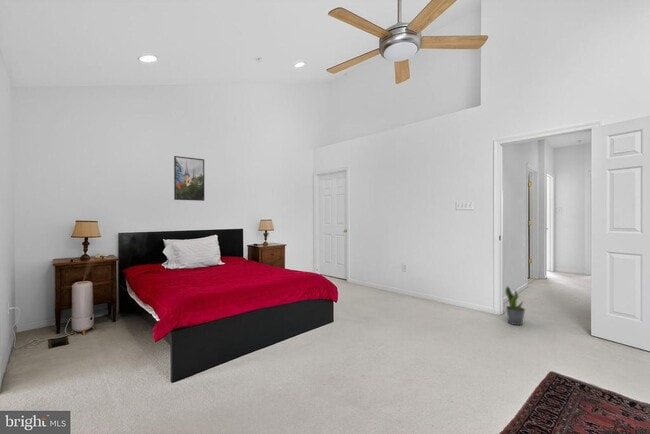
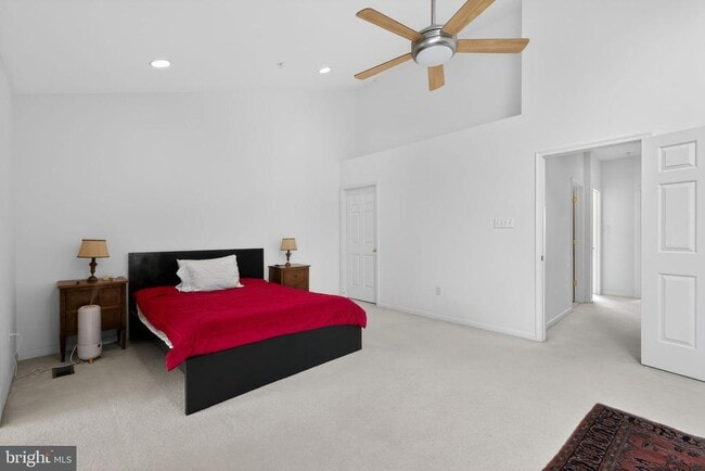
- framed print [173,155,205,202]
- potted plant [504,284,526,326]
